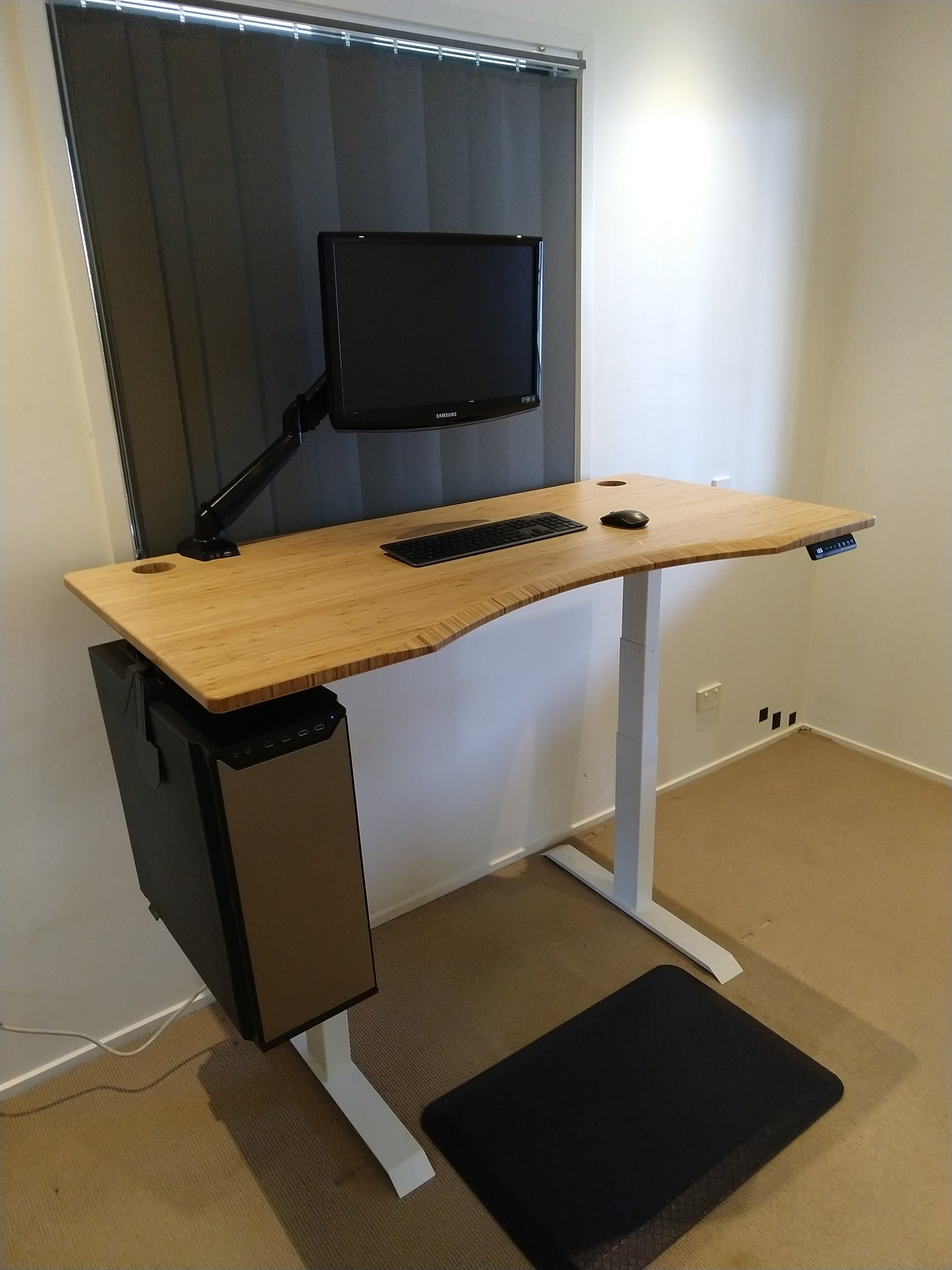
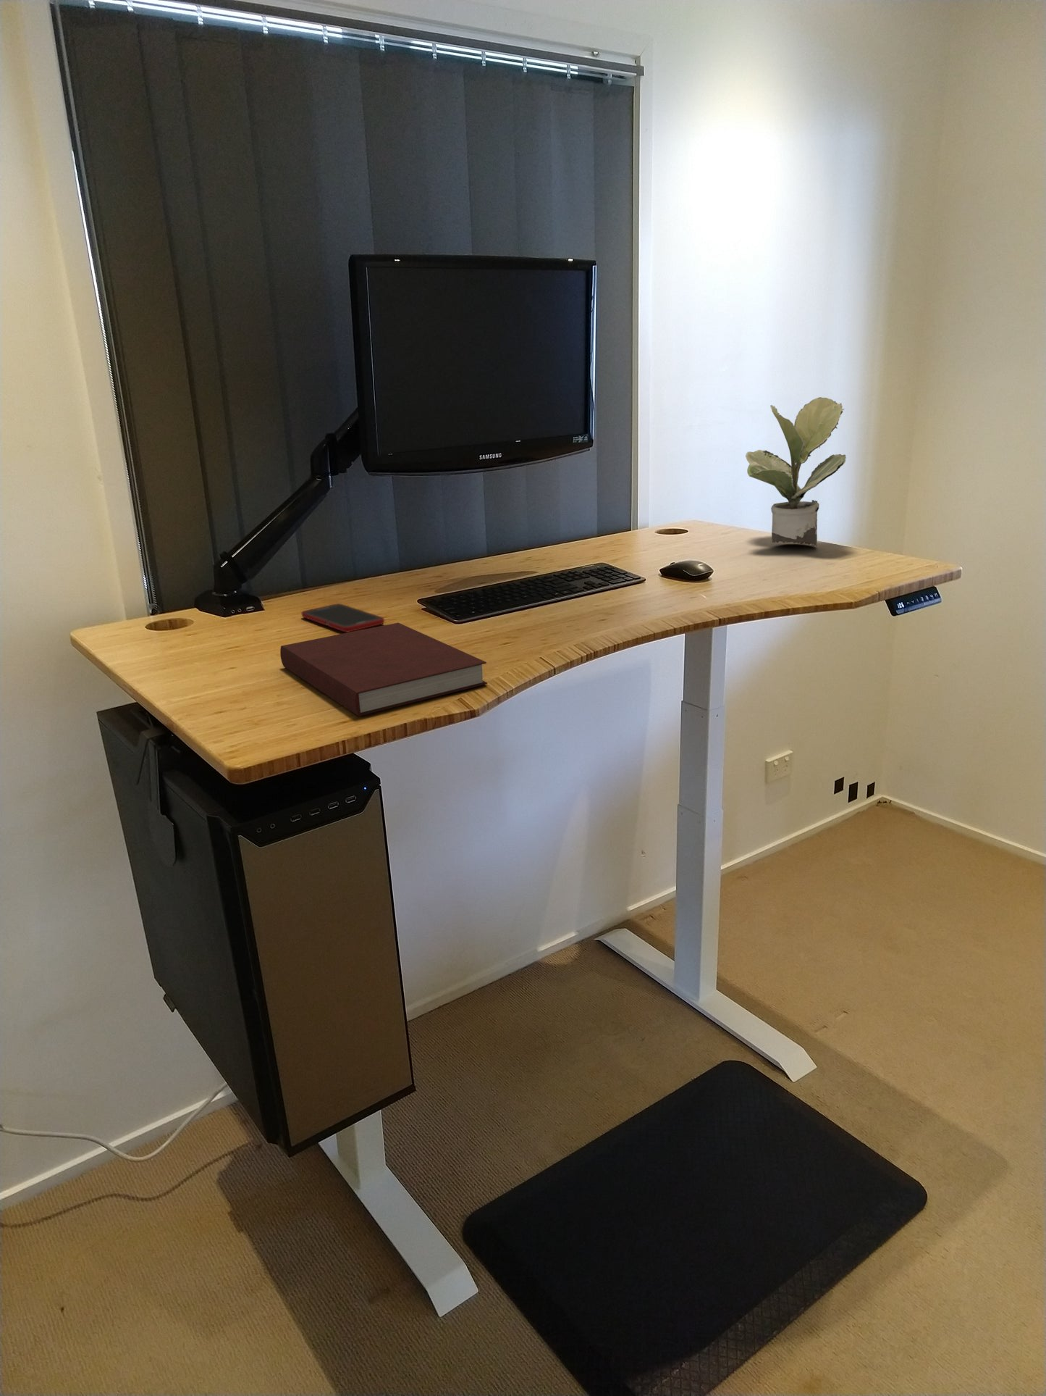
+ cell phone [300,602,385,633]
+ notebook [279,622,488,717]
+ potted plant [745,397,847,547]
